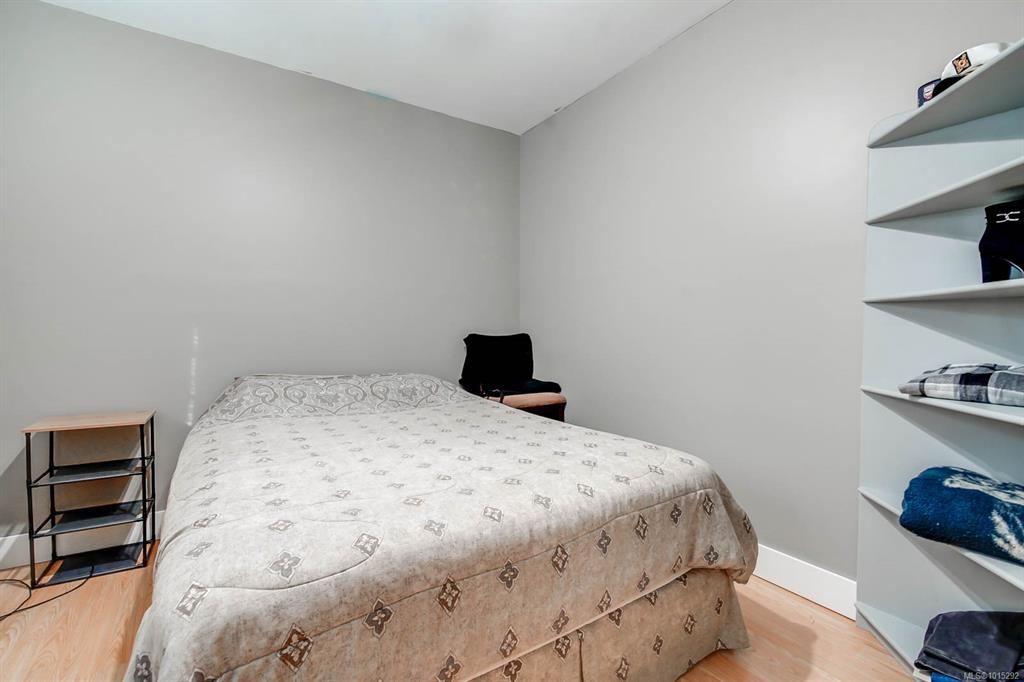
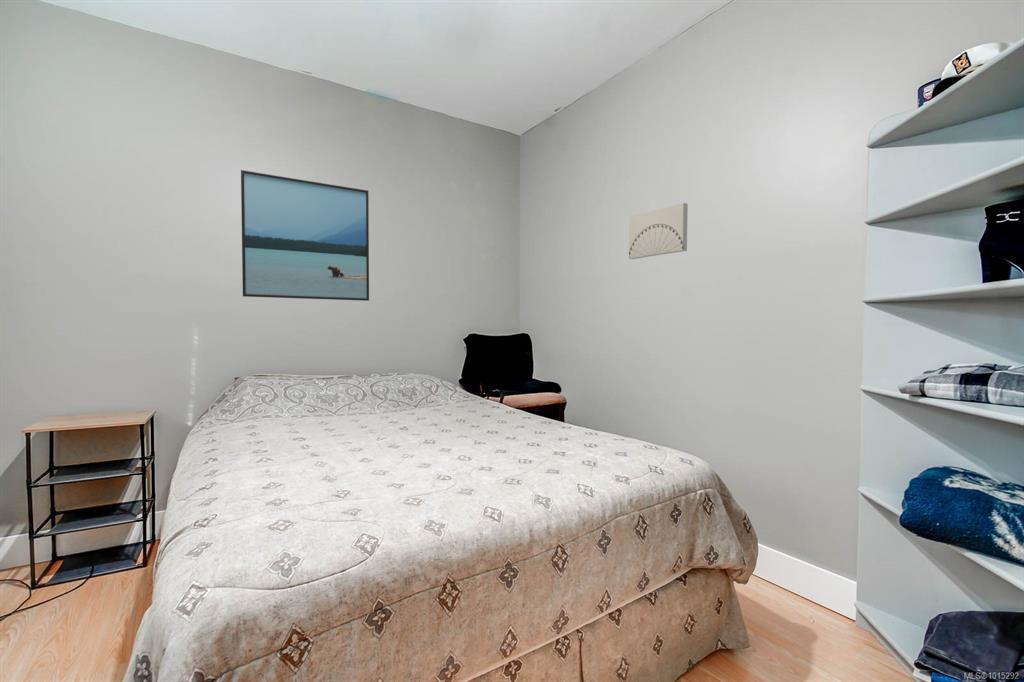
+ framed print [240,169,370,302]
+ wall art [628,202,689,260]
